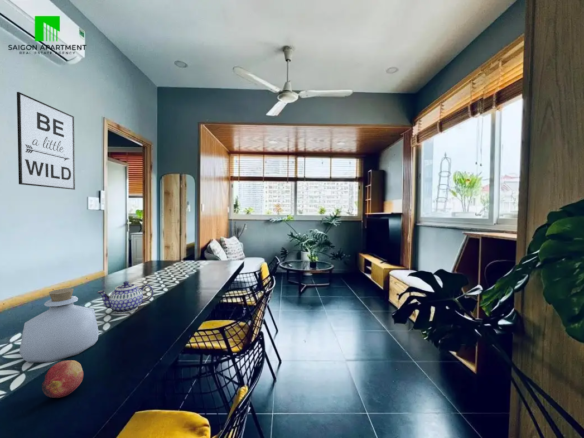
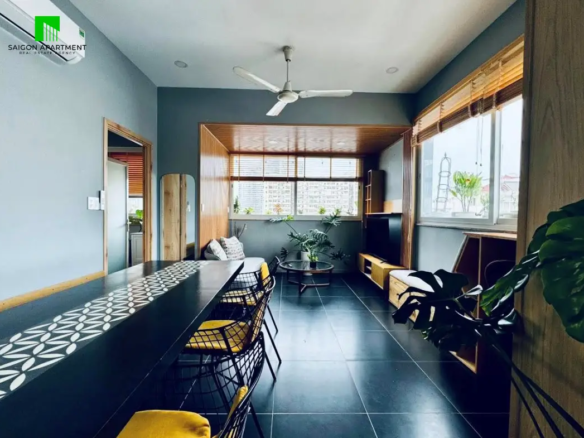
- bottle [18,287,100,364]
- teapot [96,280,154,314]
- fruit [41,359,84,399]
- wall art [16,91,76,191]
